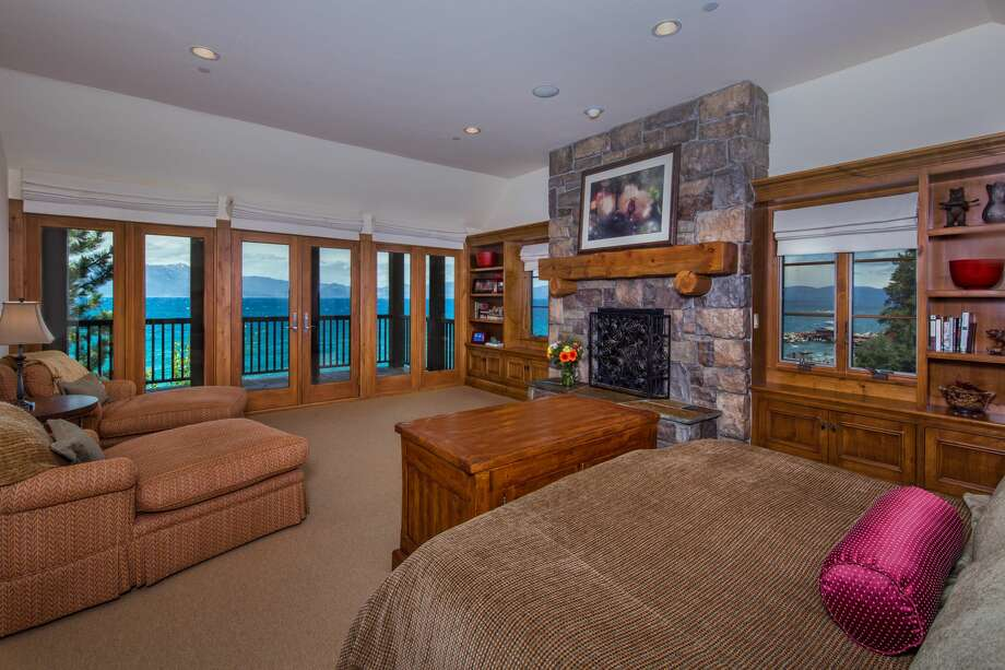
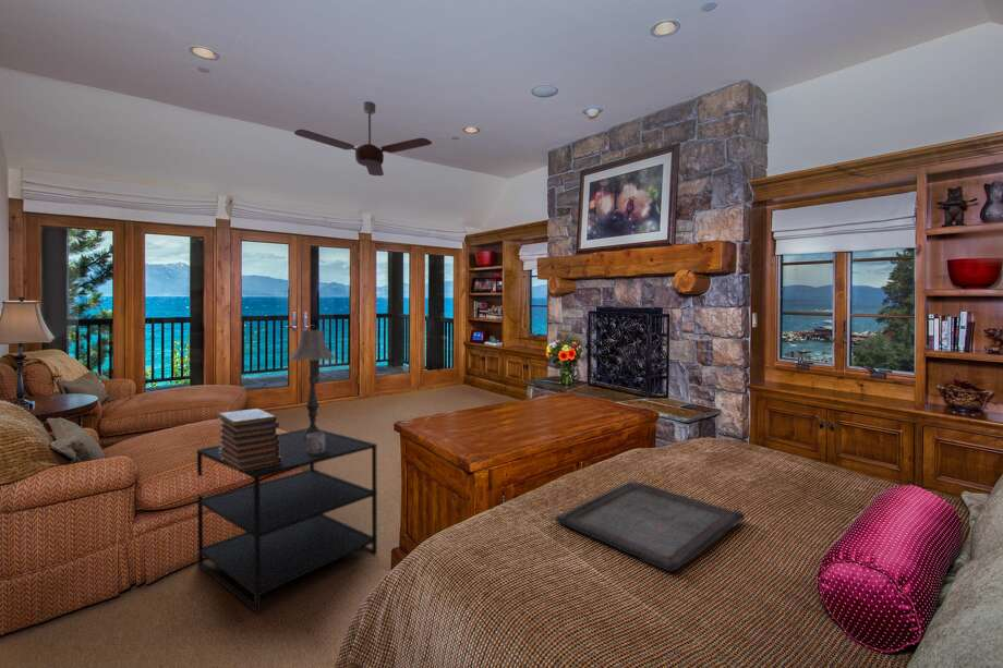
+ serving tray [555,479,746,572]
+ mug [306,433,325,454]
+ book stack [217,408,281,472]
+ ceiling fan [293,100,433,177]
+ side table [196,427,378,614]
+ table lamp [289,329,335,438]
